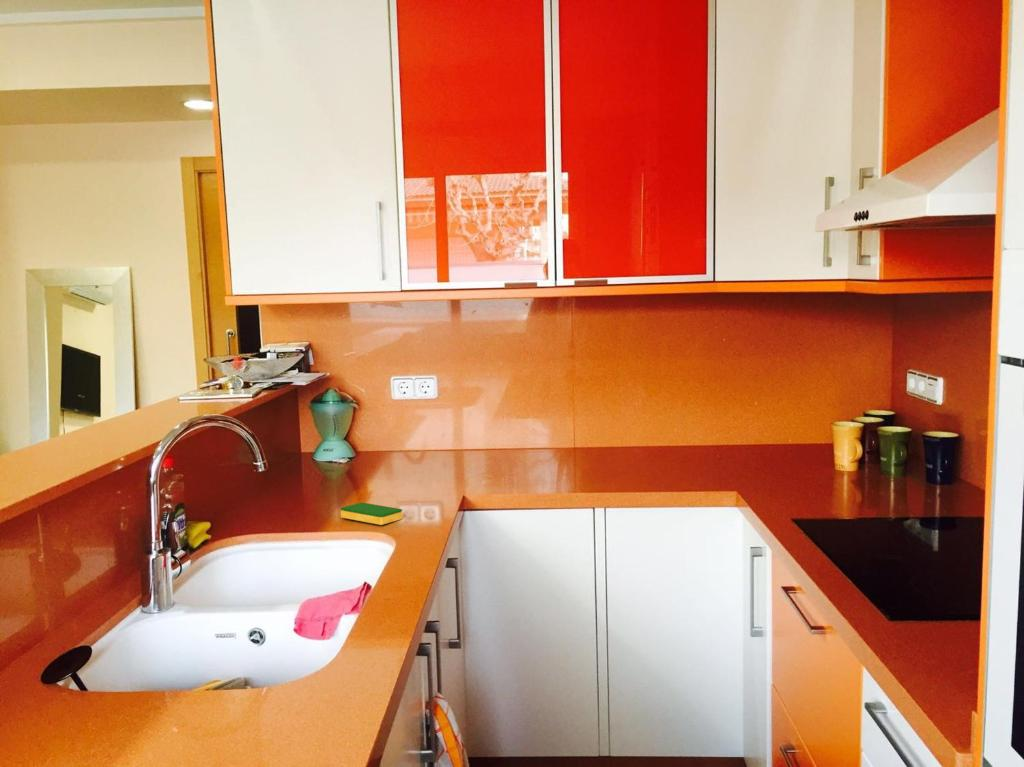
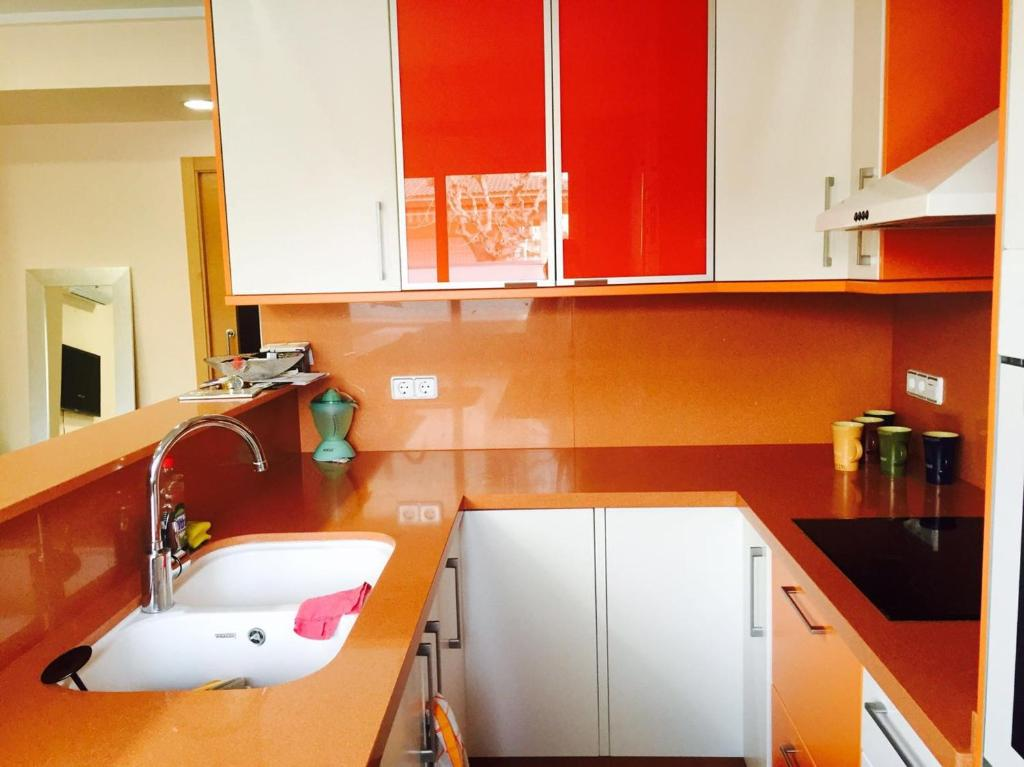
- dish sponge [340,501,403,526]
